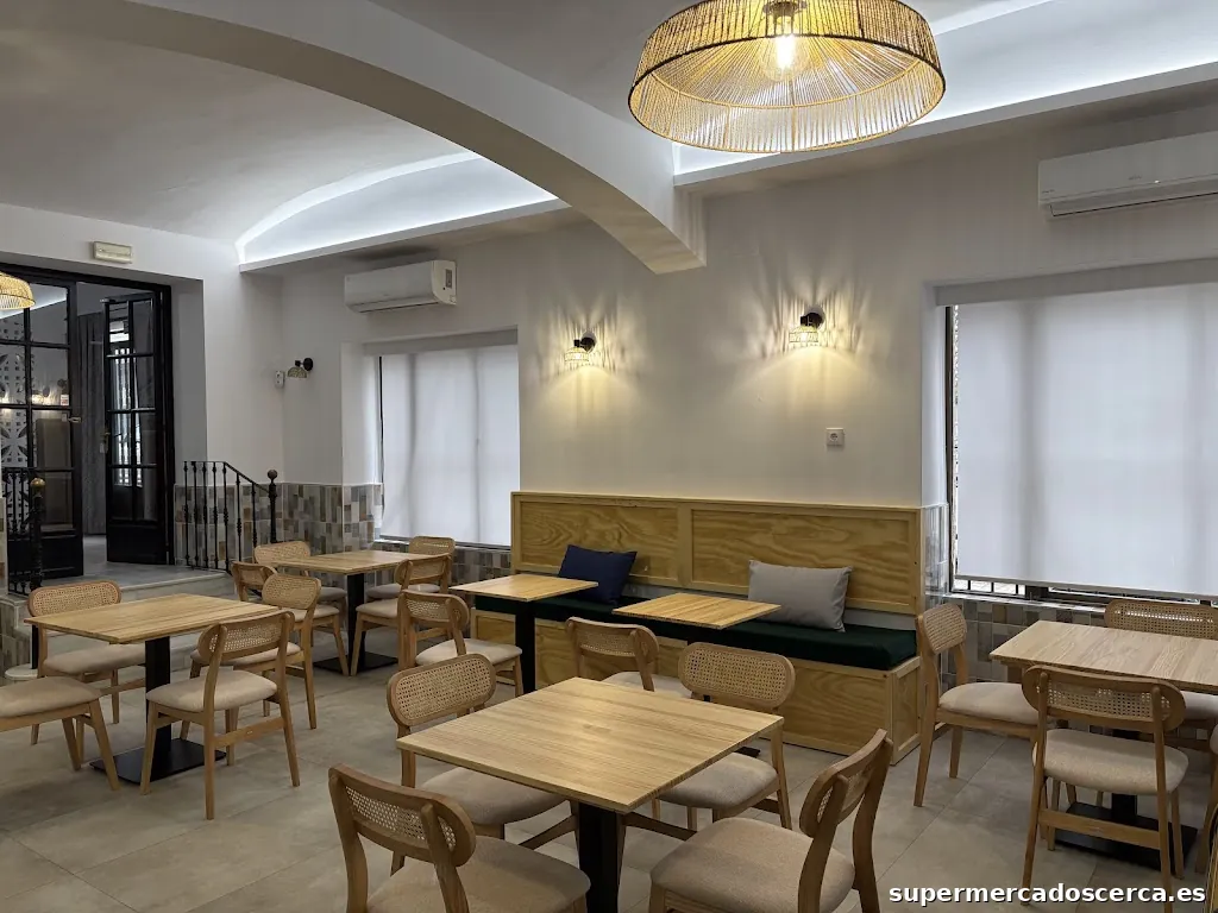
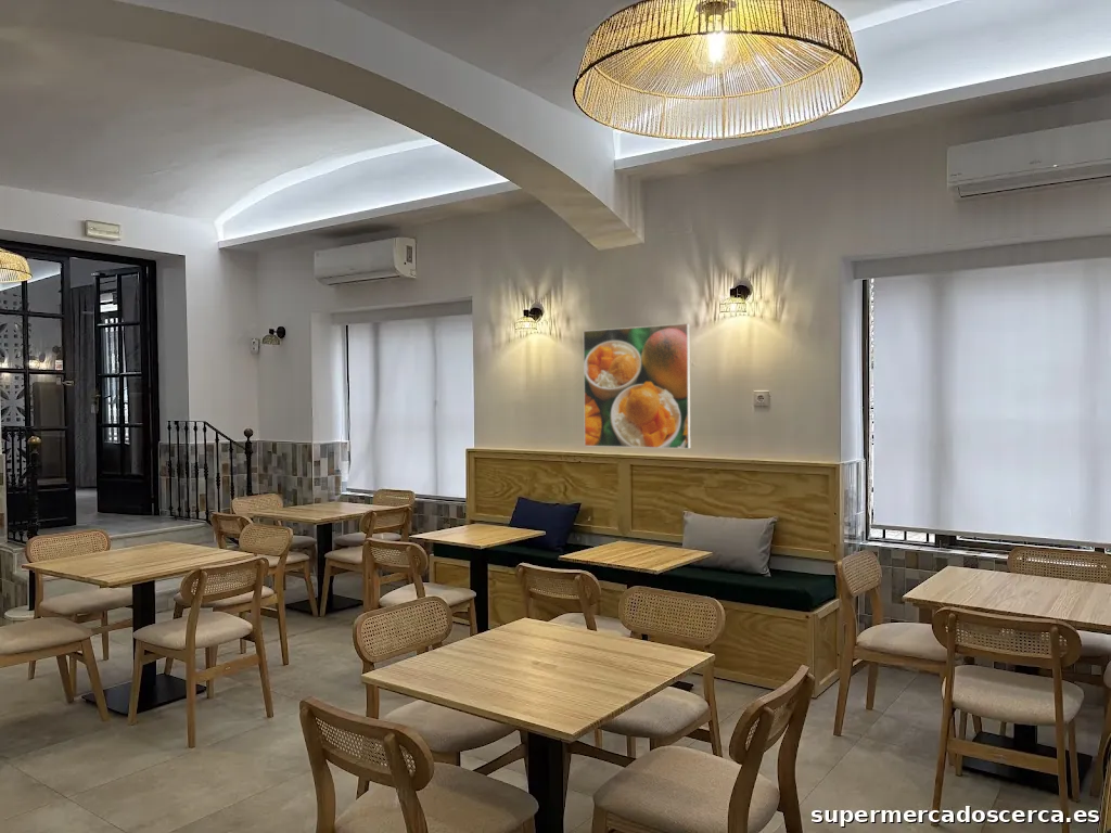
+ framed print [583,322,692,450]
